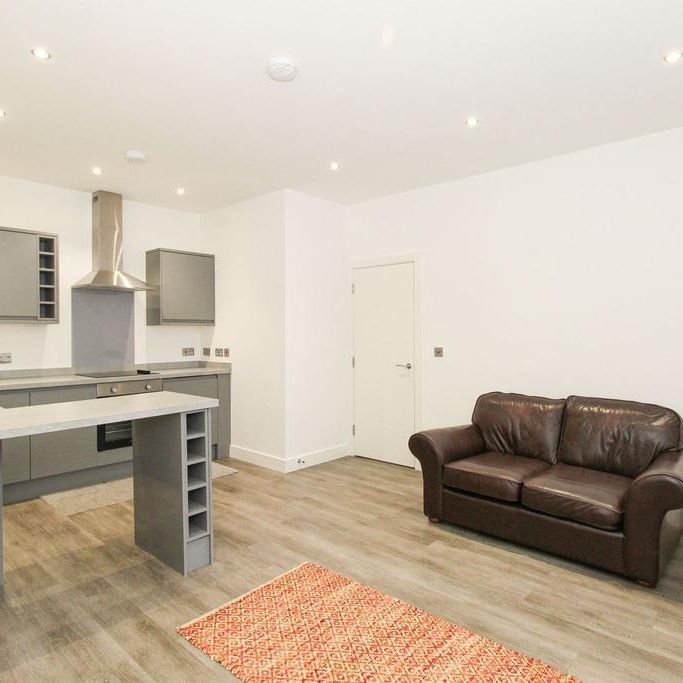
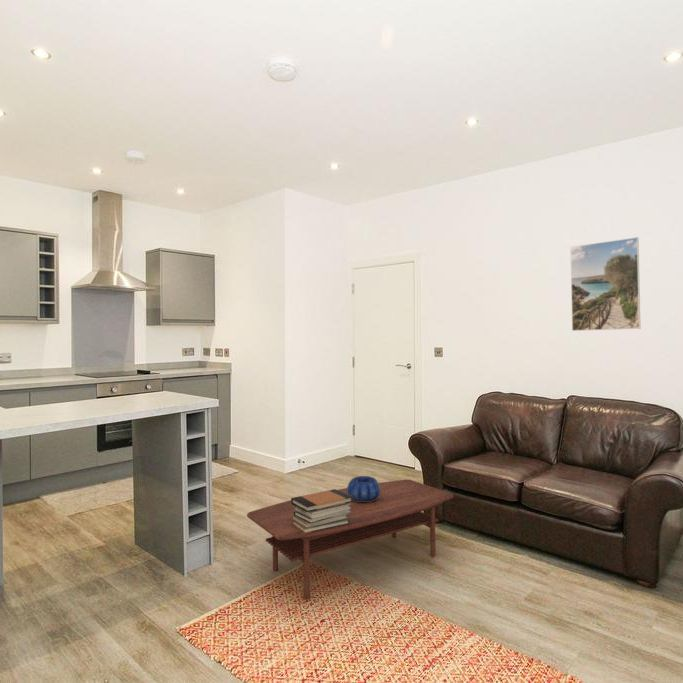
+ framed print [569,236,641,332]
+ coffee table [246,479,455,600]
+ decorative bowl [346,475,381,502]
+ book stack [290,488,353,533]
